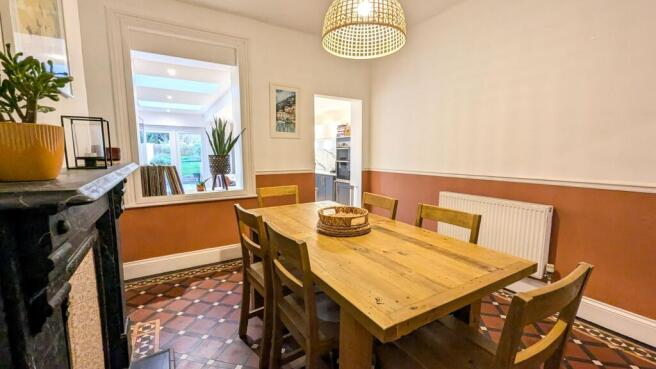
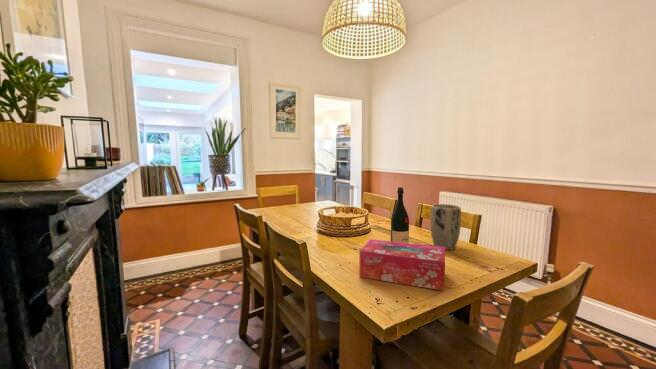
+ tissue box [359,238,446,292]
+ wine bottle [390,186,410,243]
+ plant pot [430,203,462,251]
